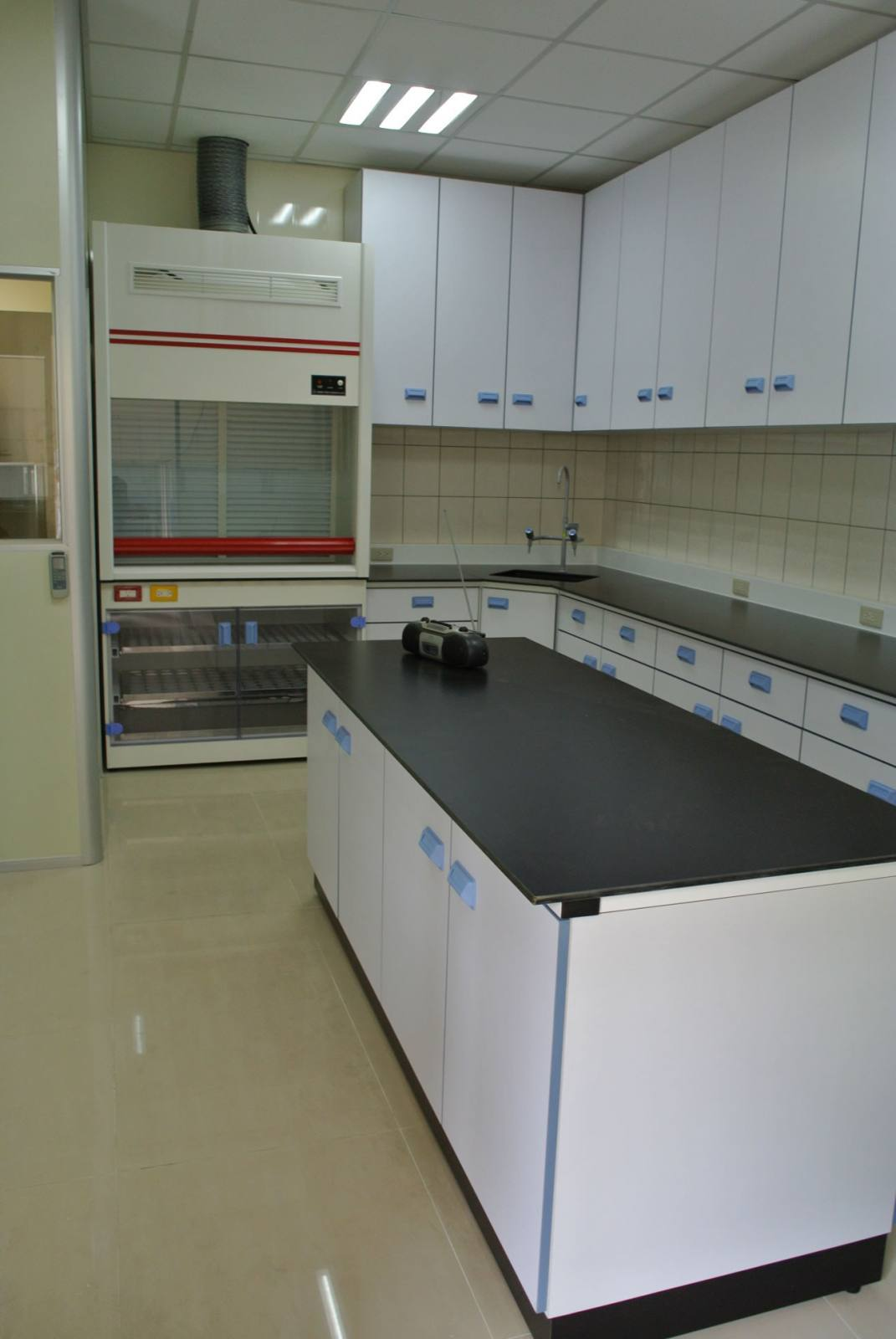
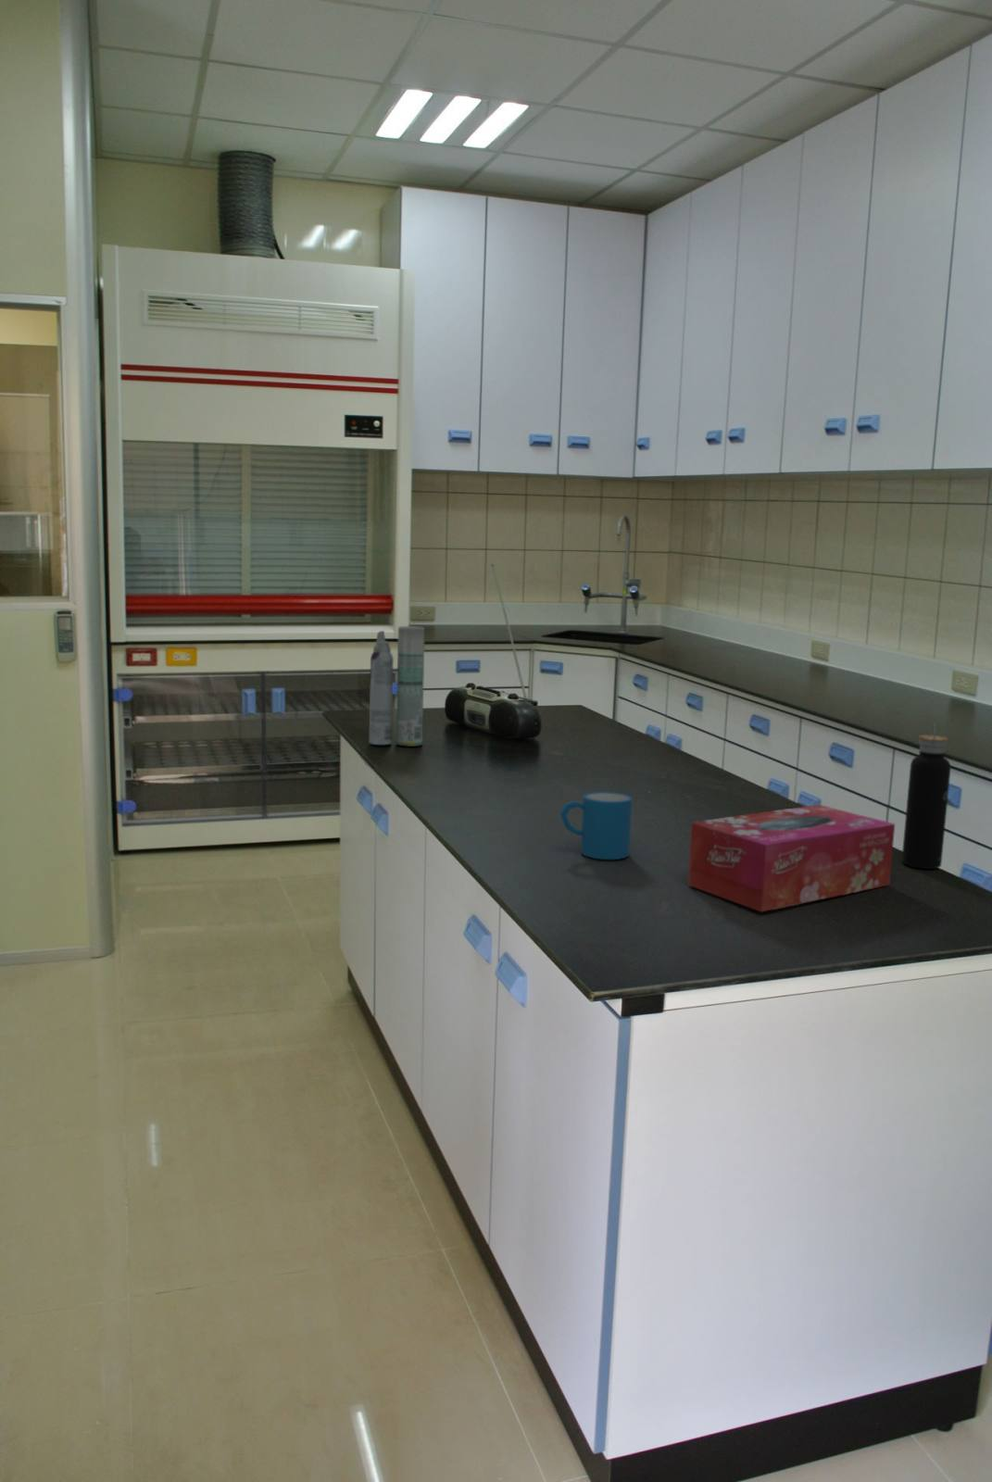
+ mug [558,791,632,860]
+ tissue box [688,804,896,912]
+ aerosol can [369,625,425,747]
+ water bottle [900,723,951,870]
